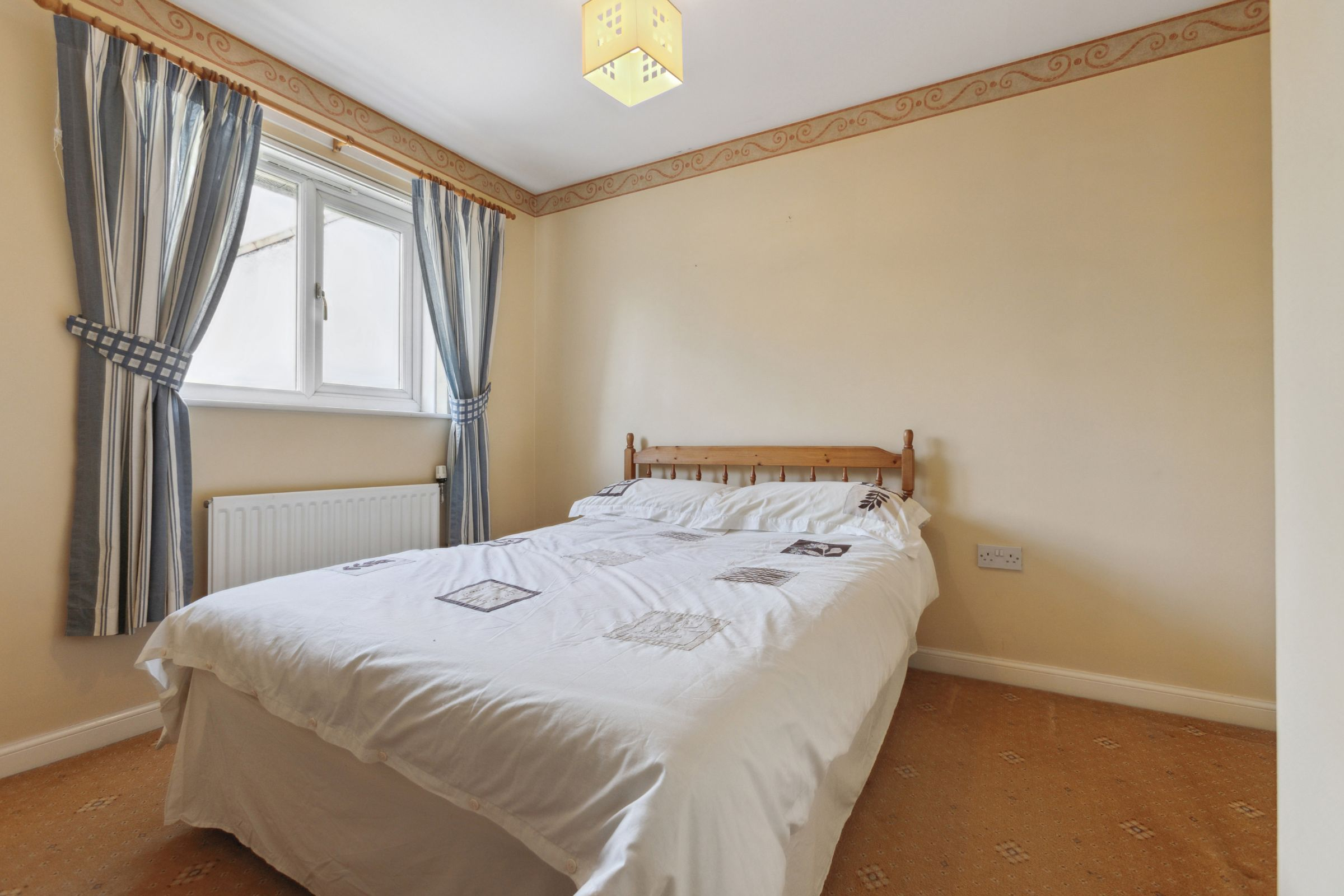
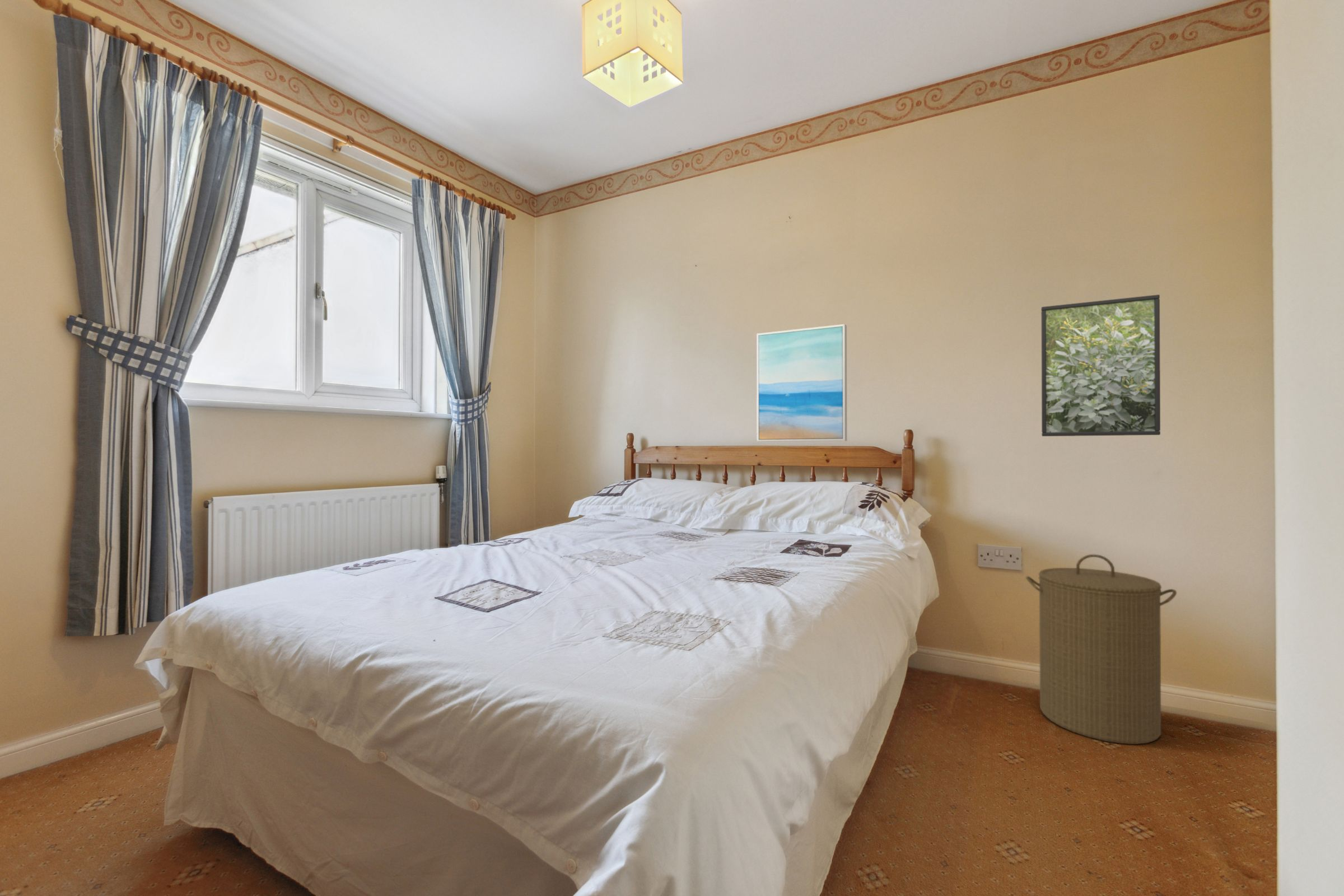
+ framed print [1040,294,1161,437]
+ wall art [756,324,847,442]
+ laundry hamper [1025,554,1177,745]
